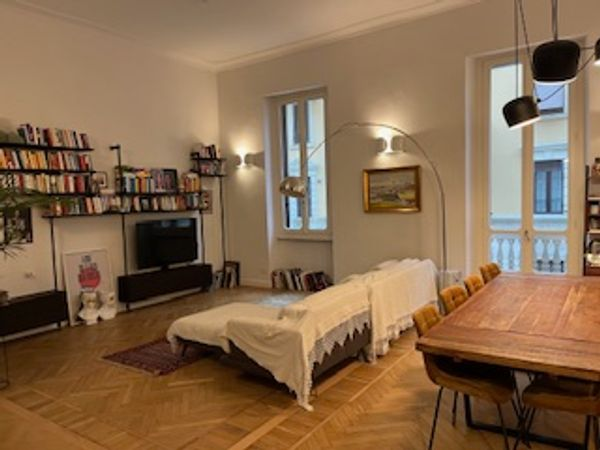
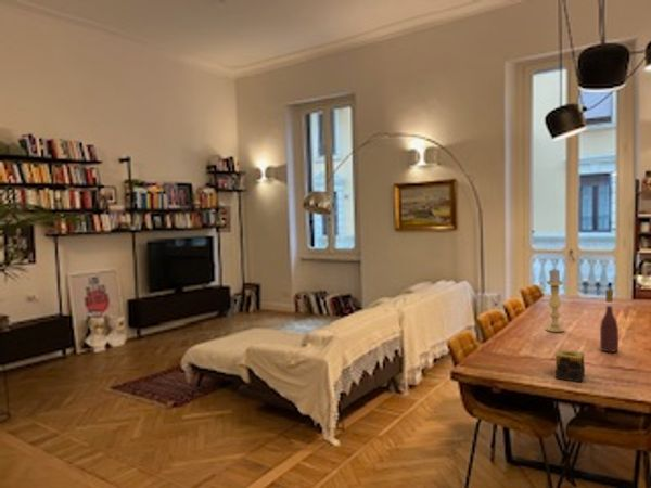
+ candle holder [545,269,565,333]
+ wine bottle [599,288,620,354]
+ candle [554,349,586,383]
